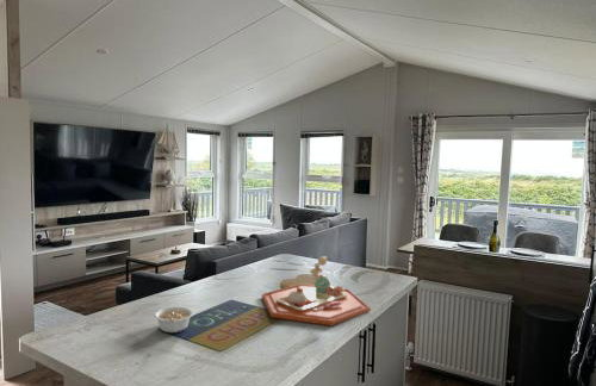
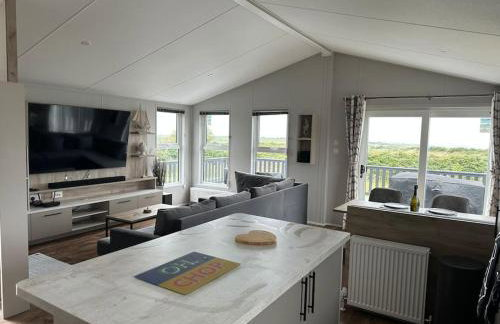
- food tray [261,250,372,328]
- legume [153,305,194,334]
